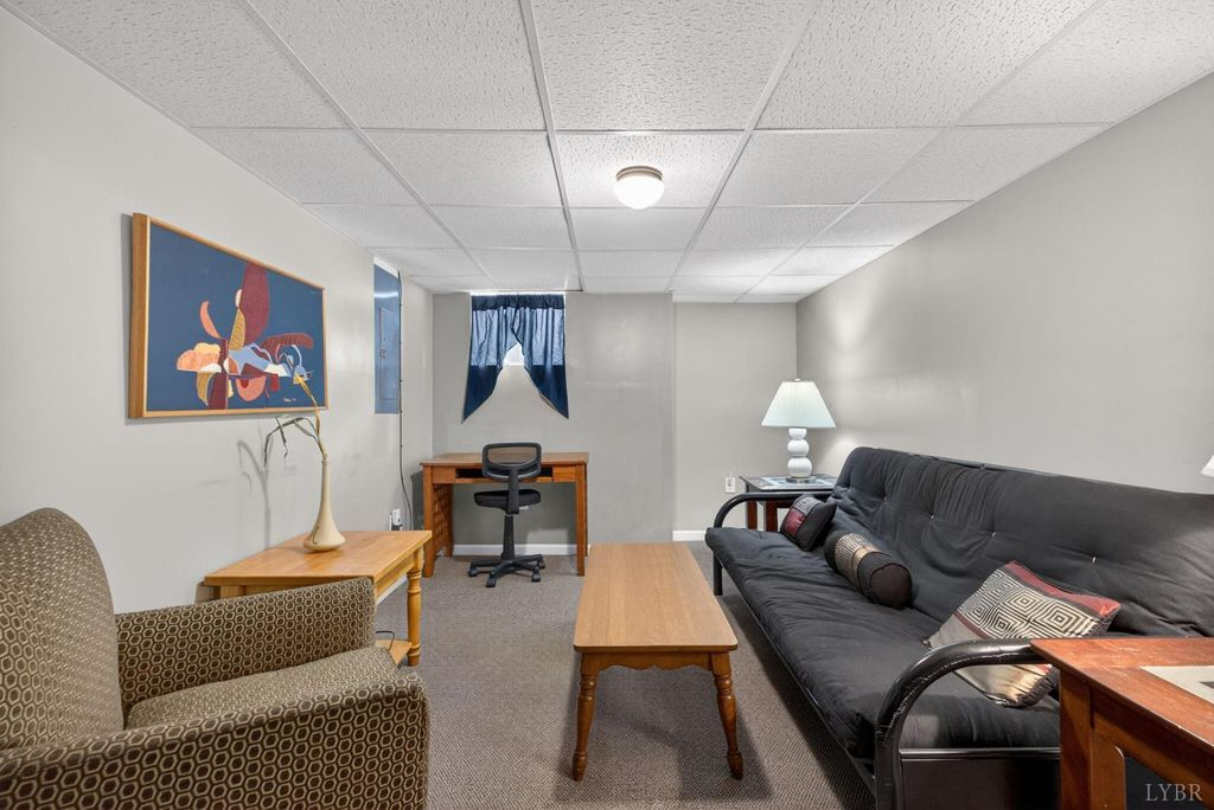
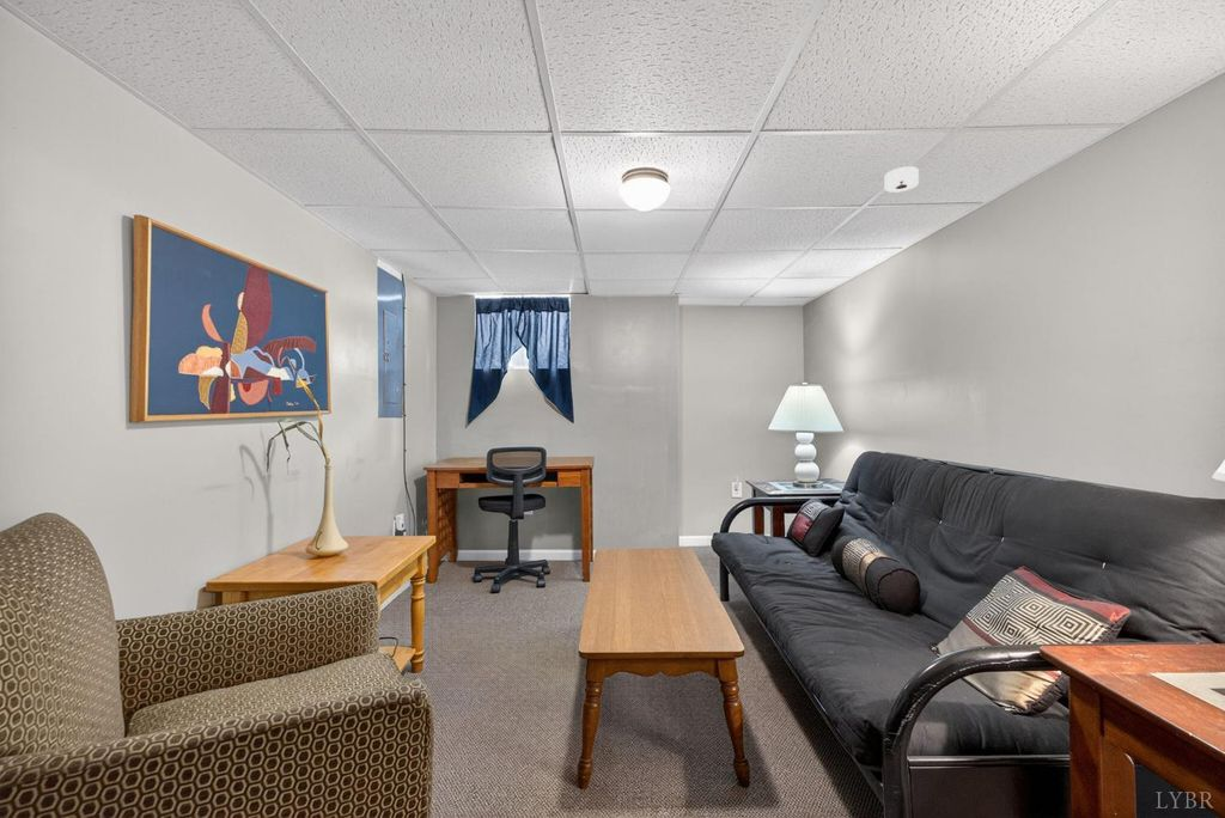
+ smoke detector [884,165,920,194]
